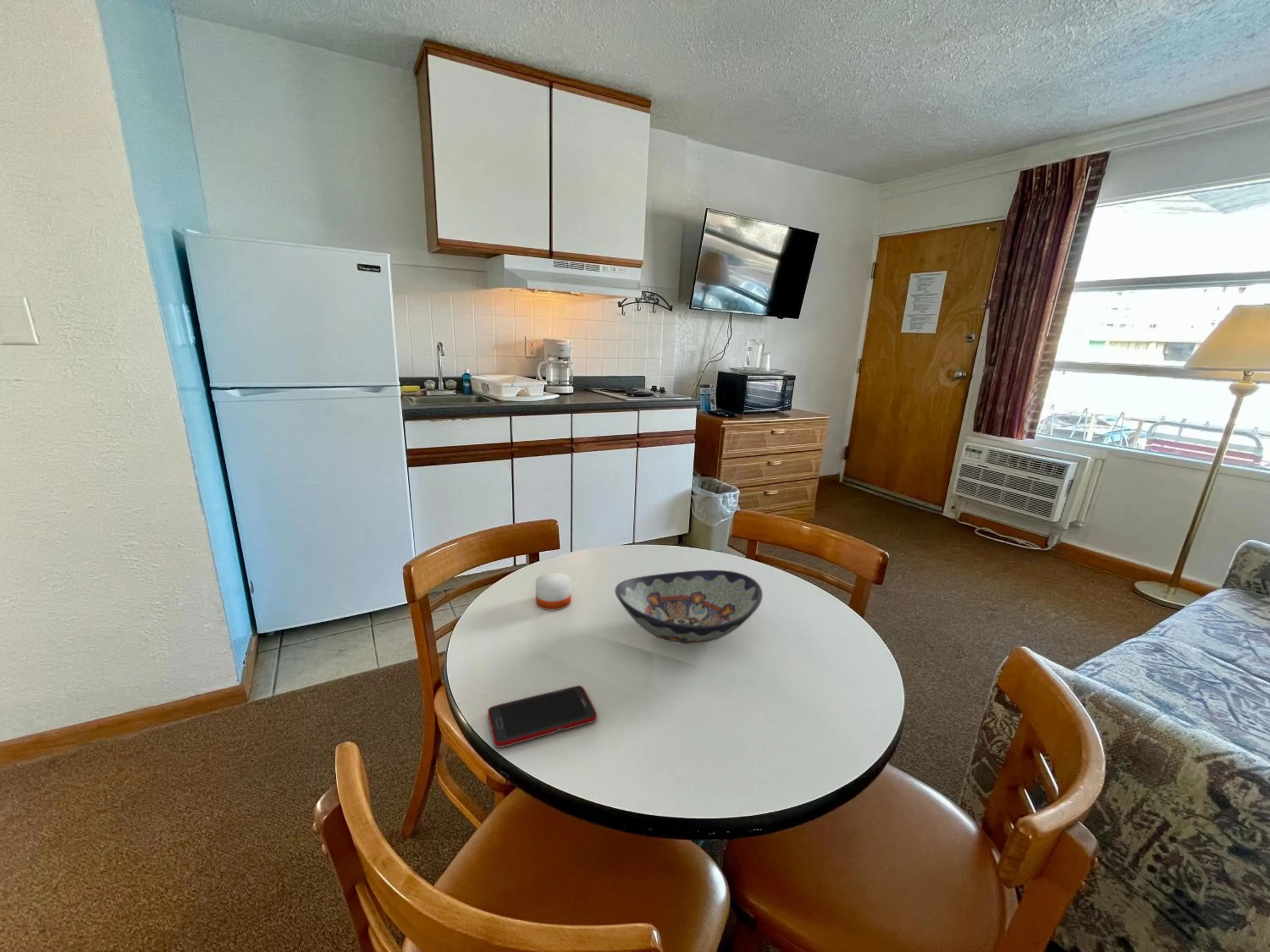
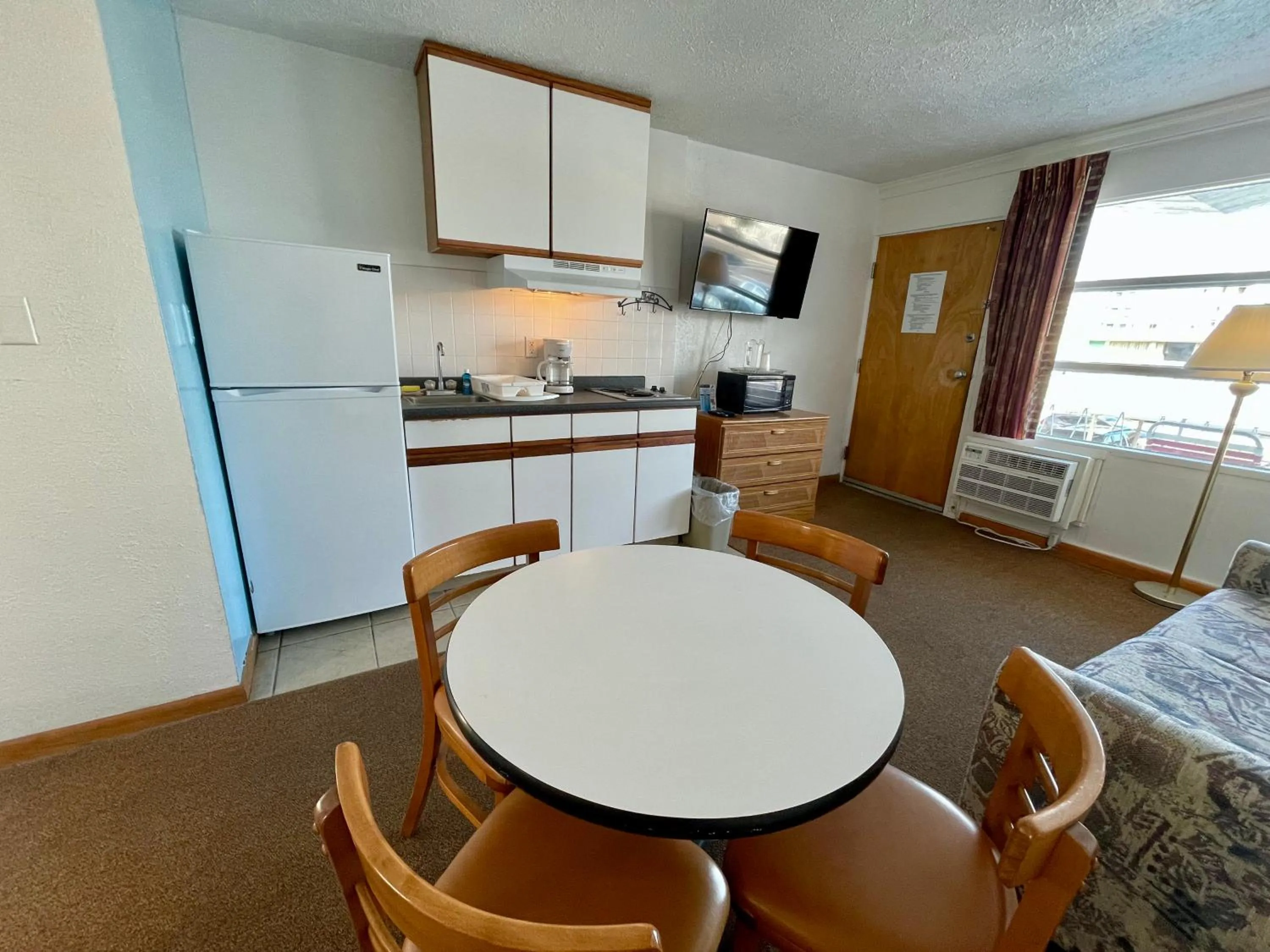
- decorative bowl [615,570,763,645]
- cell phone [487,685,597,748]
- candle [535,571,572,611]
